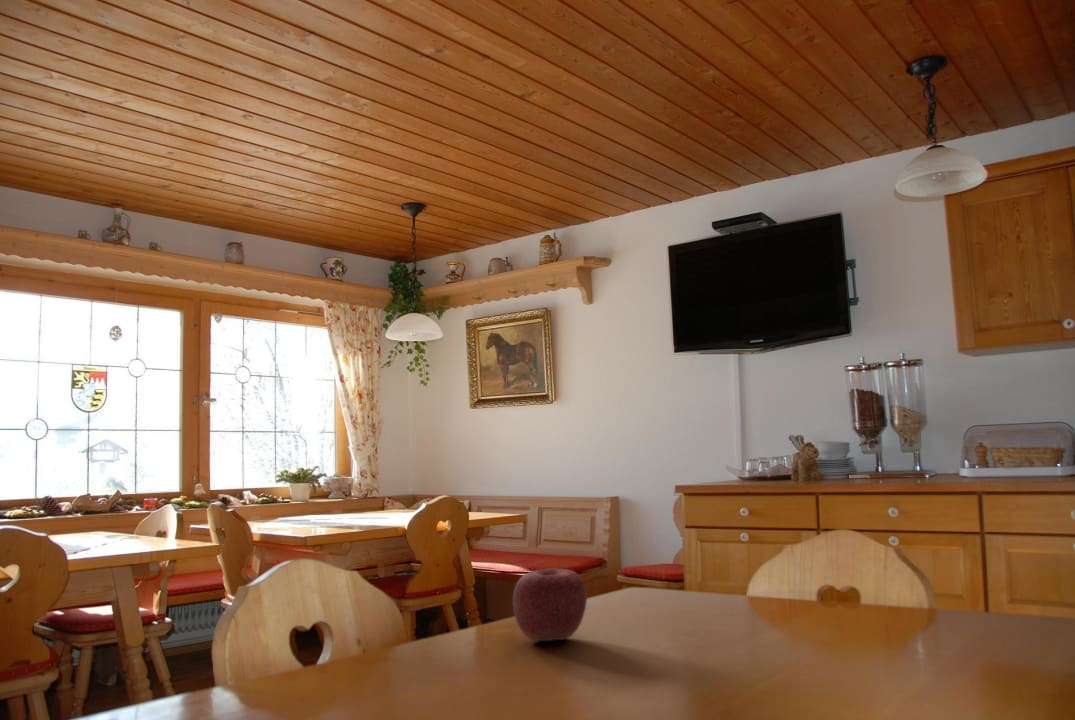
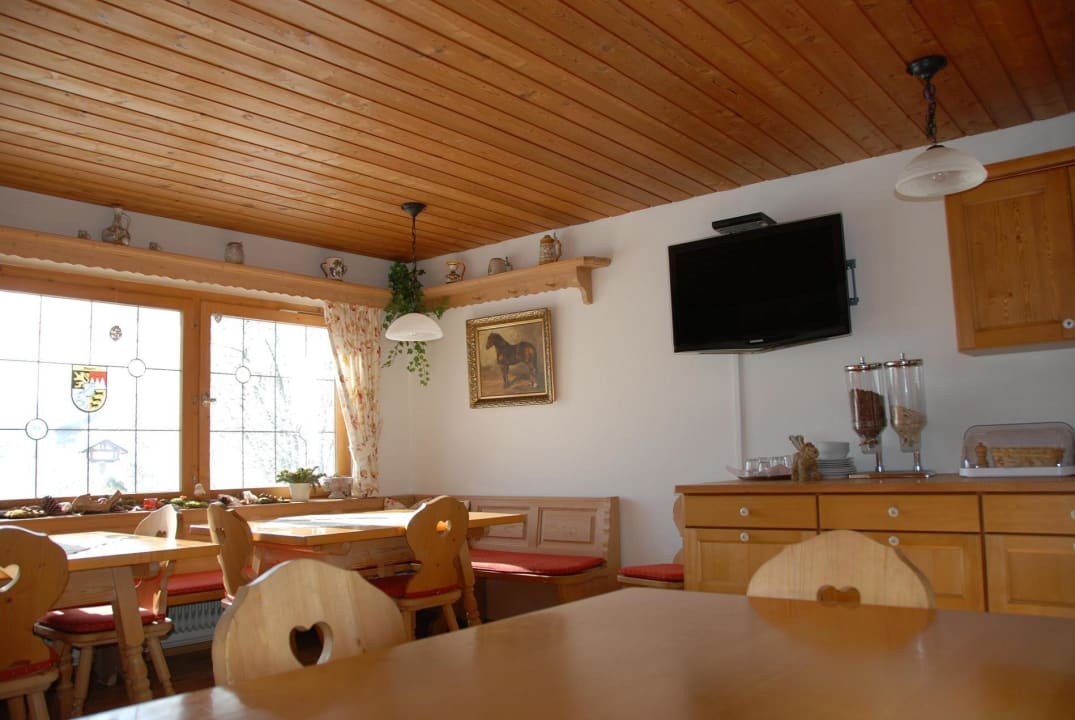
- apple [512,567,588,642]
